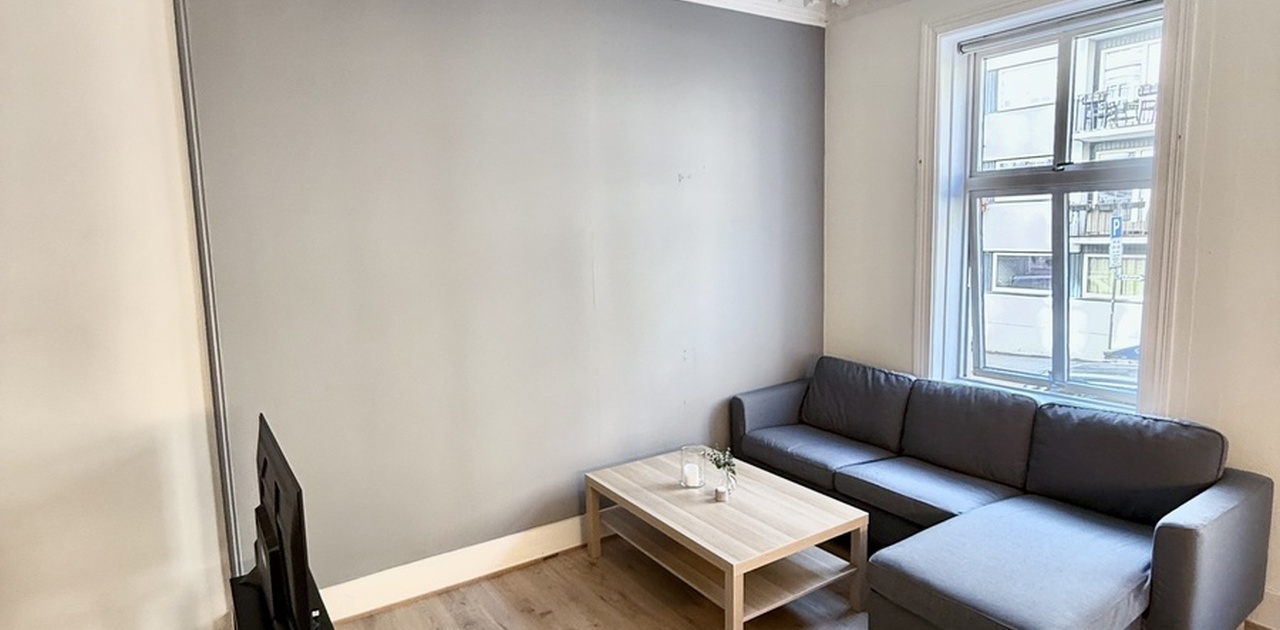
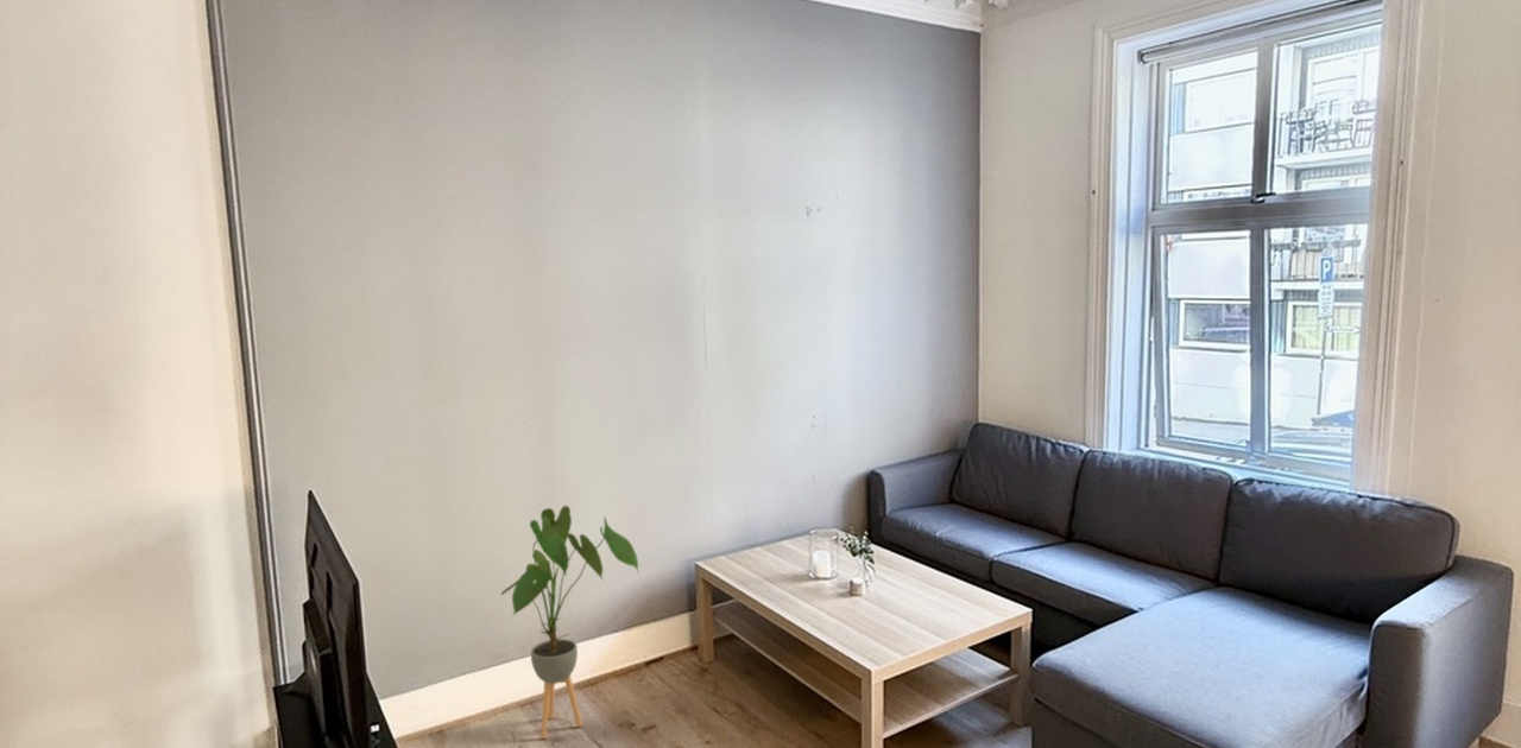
+ house plant [500,505,640,740]
